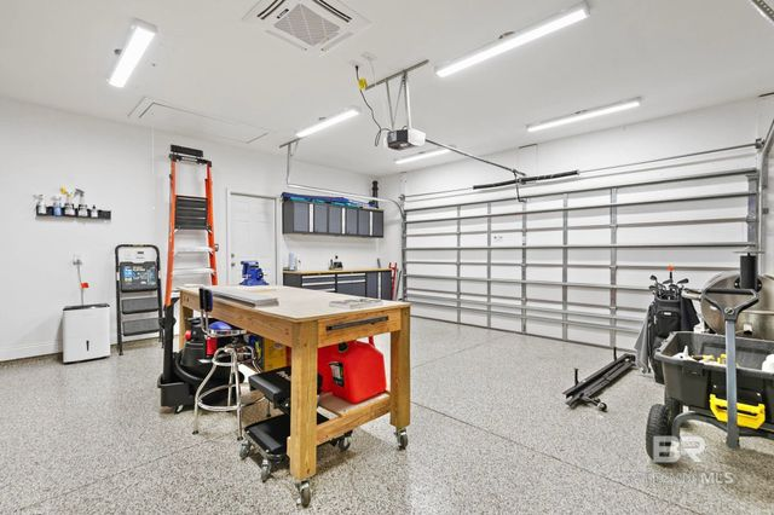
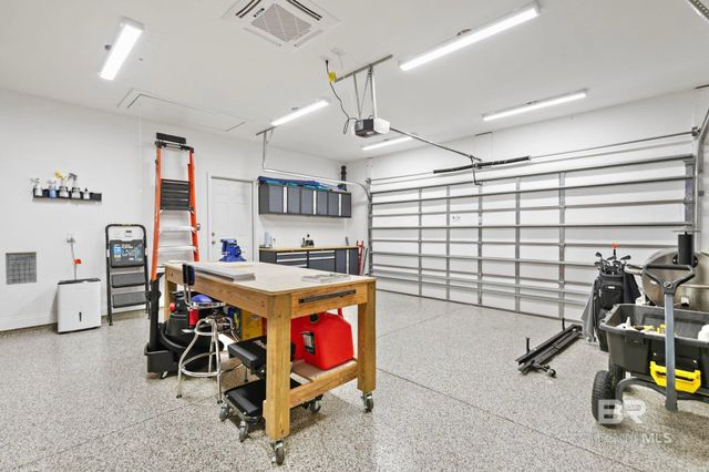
+ calendar [4,245,38,286]
